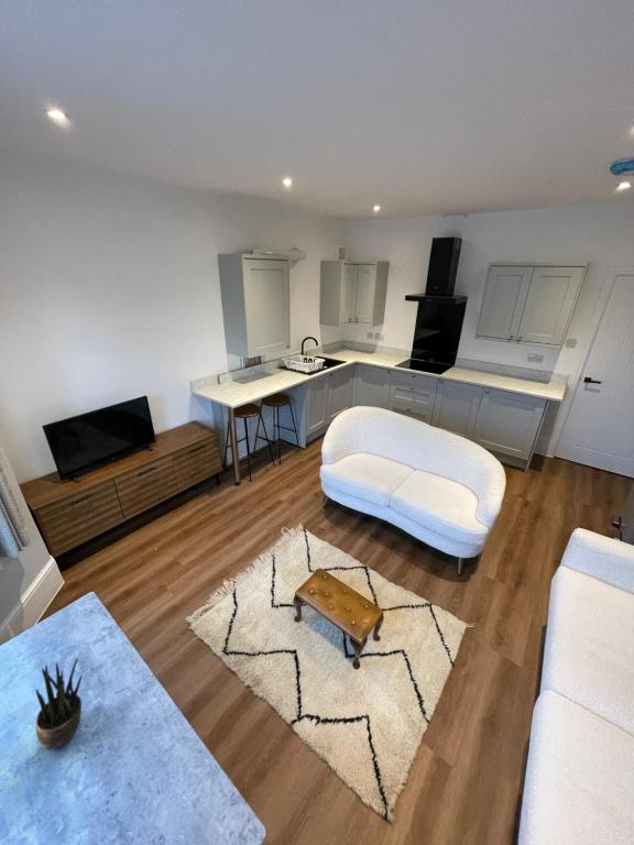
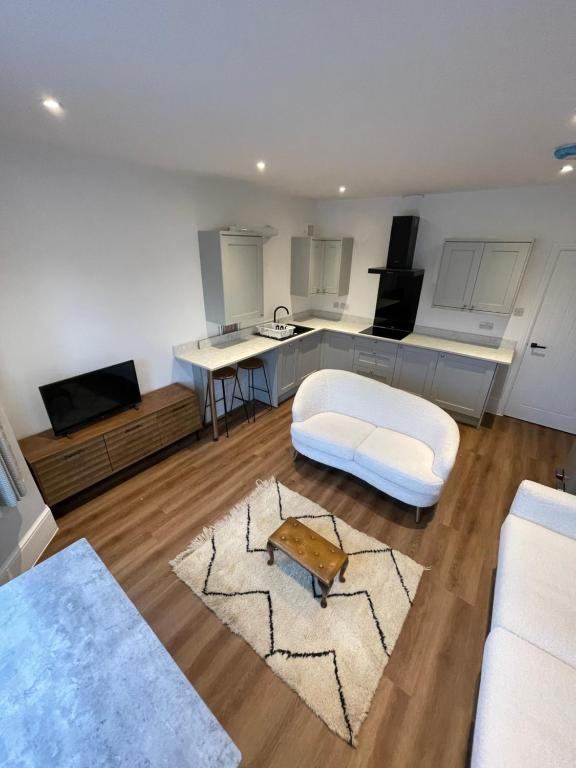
- potted plant [34,657,84,750]
